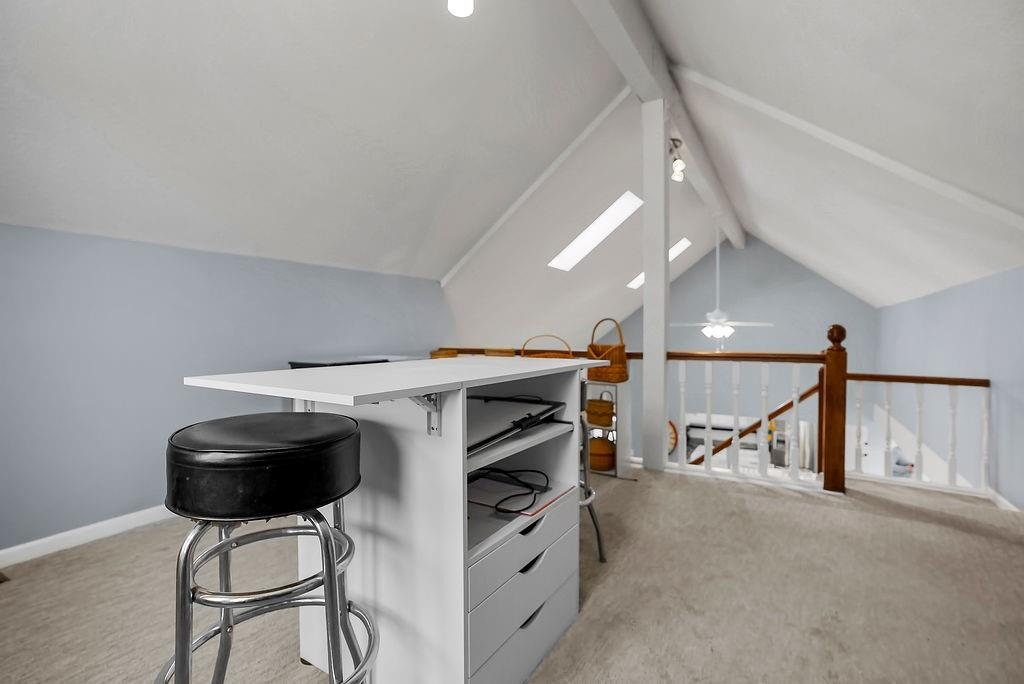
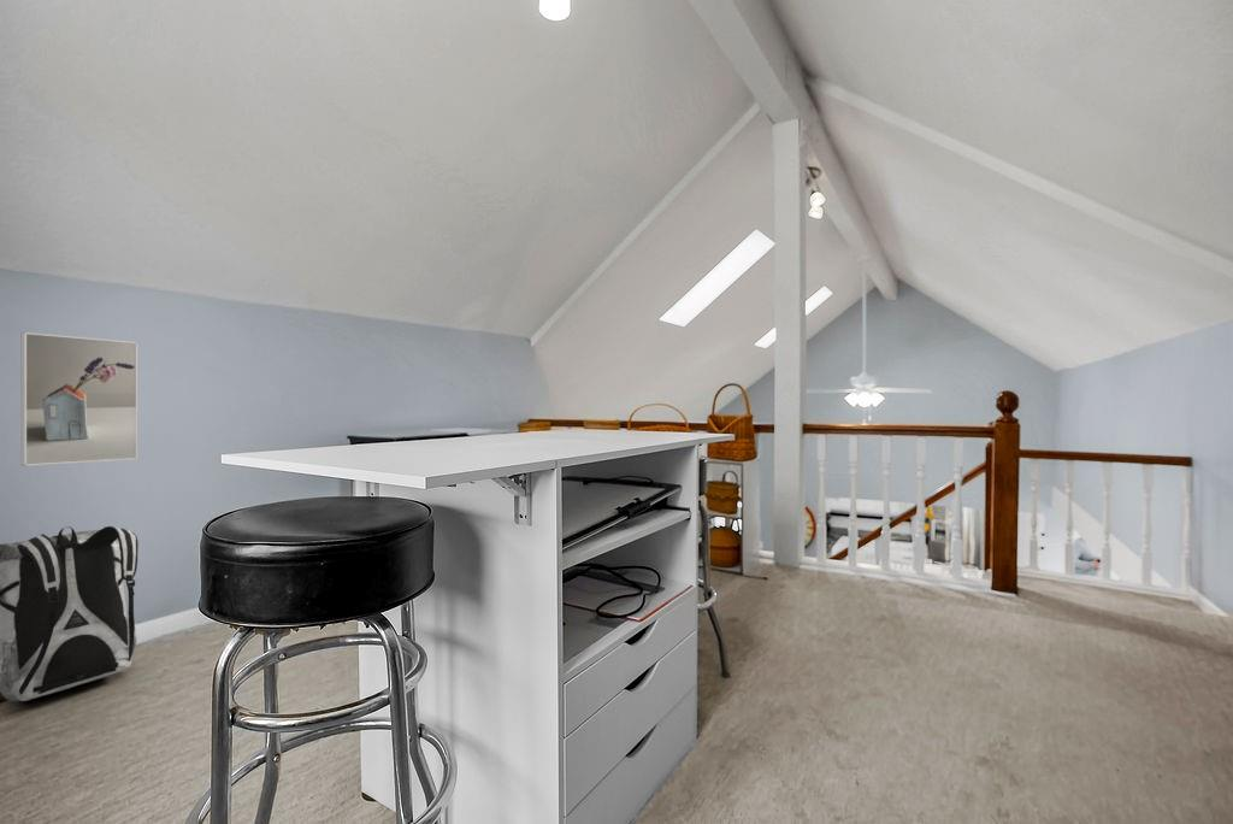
+ backpack [0,525,140,702]
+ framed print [20,331,138,467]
